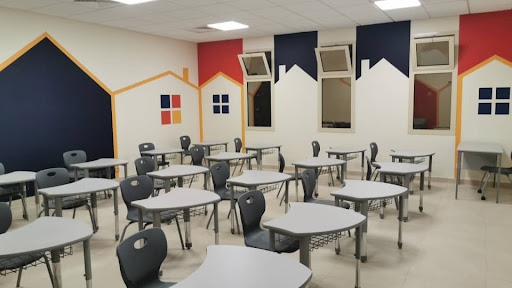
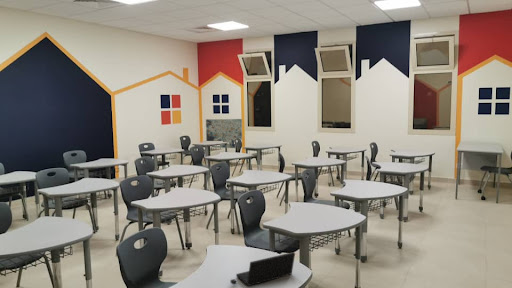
+ laptop computer [230,251,296,287]
+ wall art [205,118,243,149]
